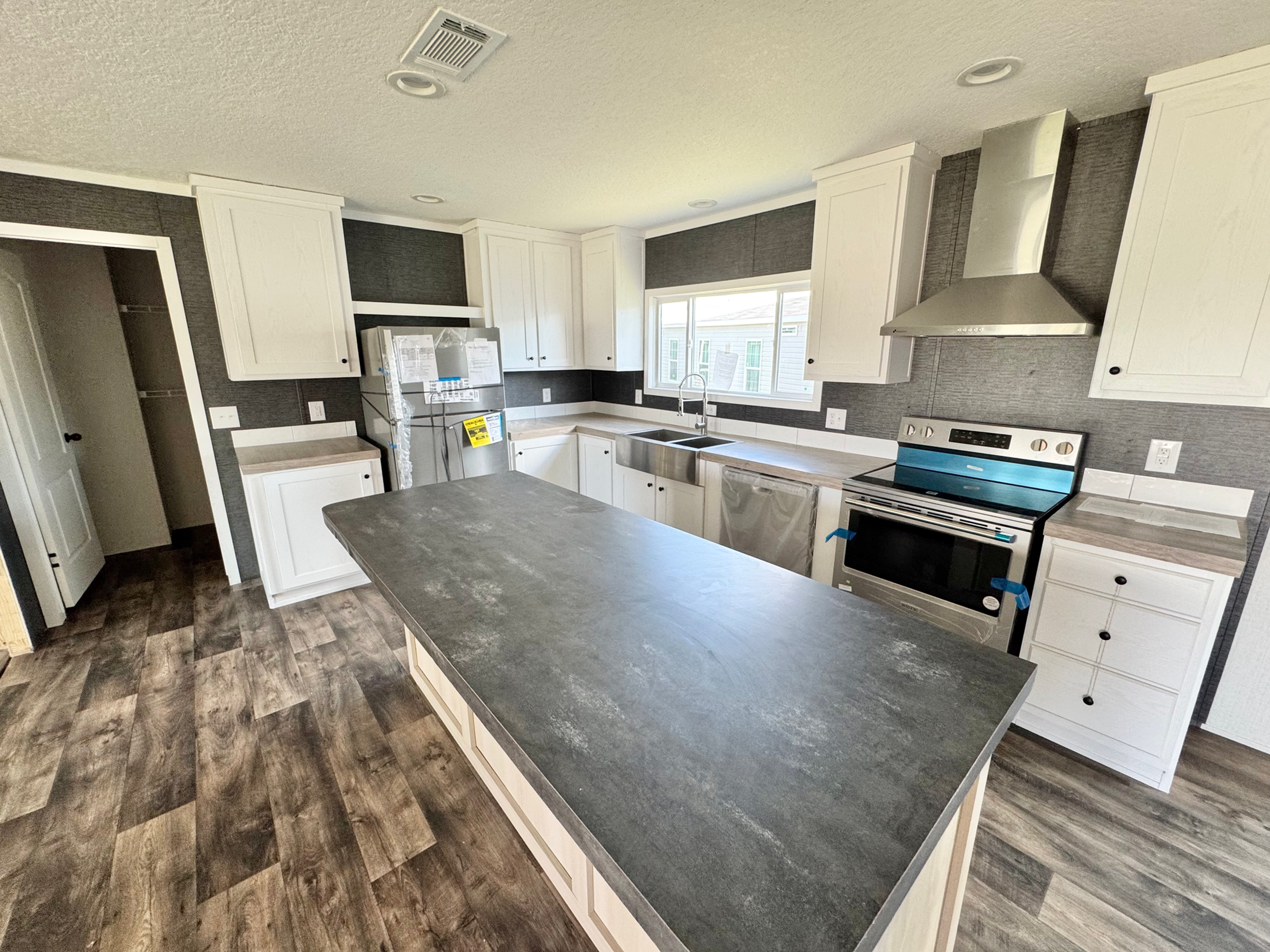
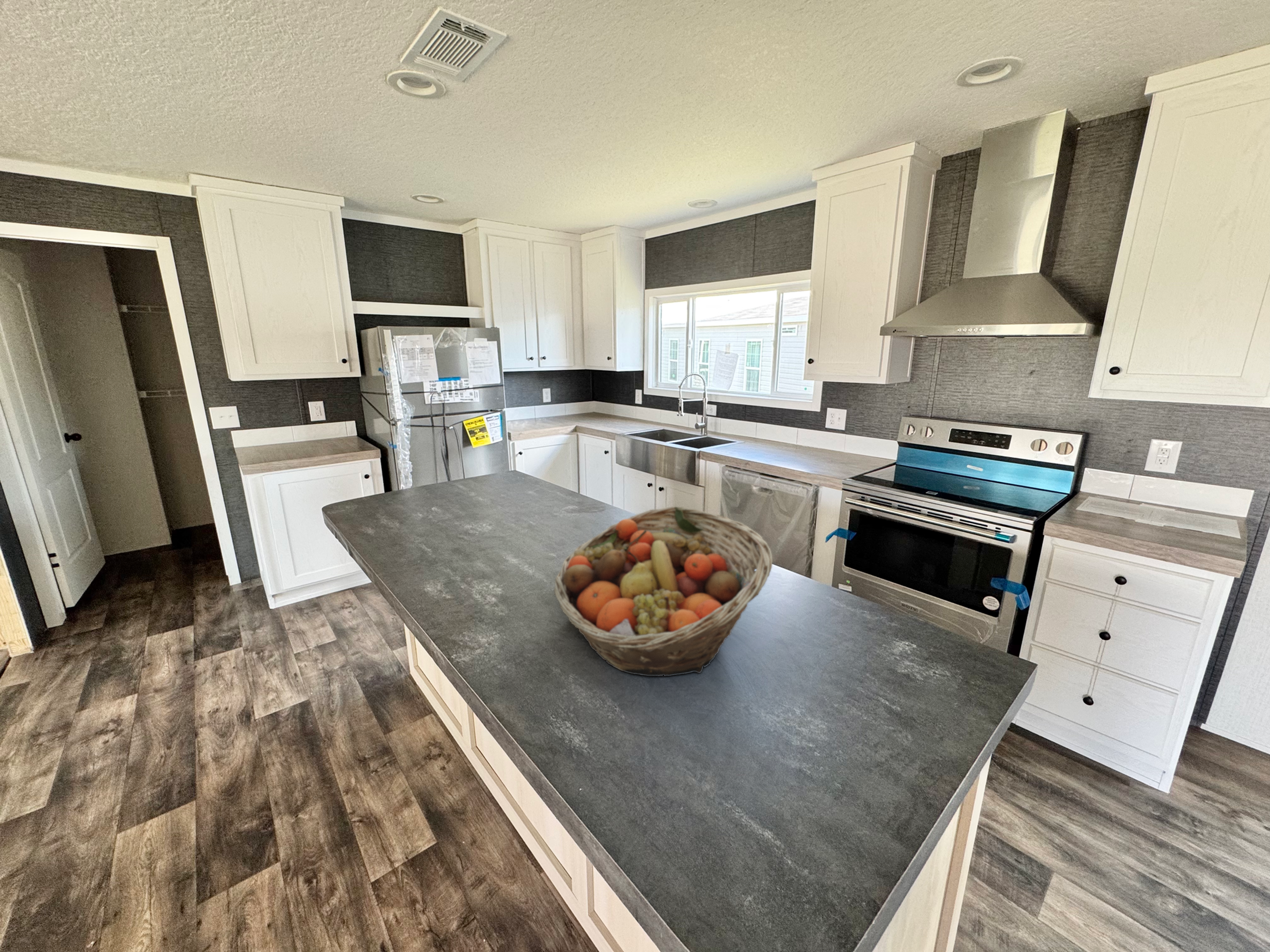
+ fruit basket [553,506,773,677]
